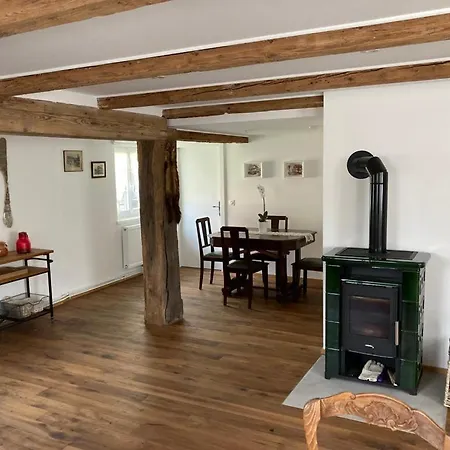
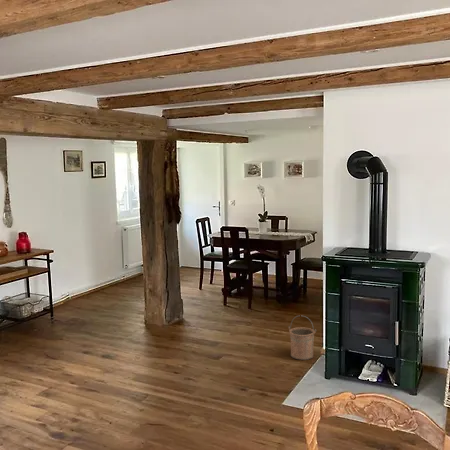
+ bucket [287,315,317,361]
